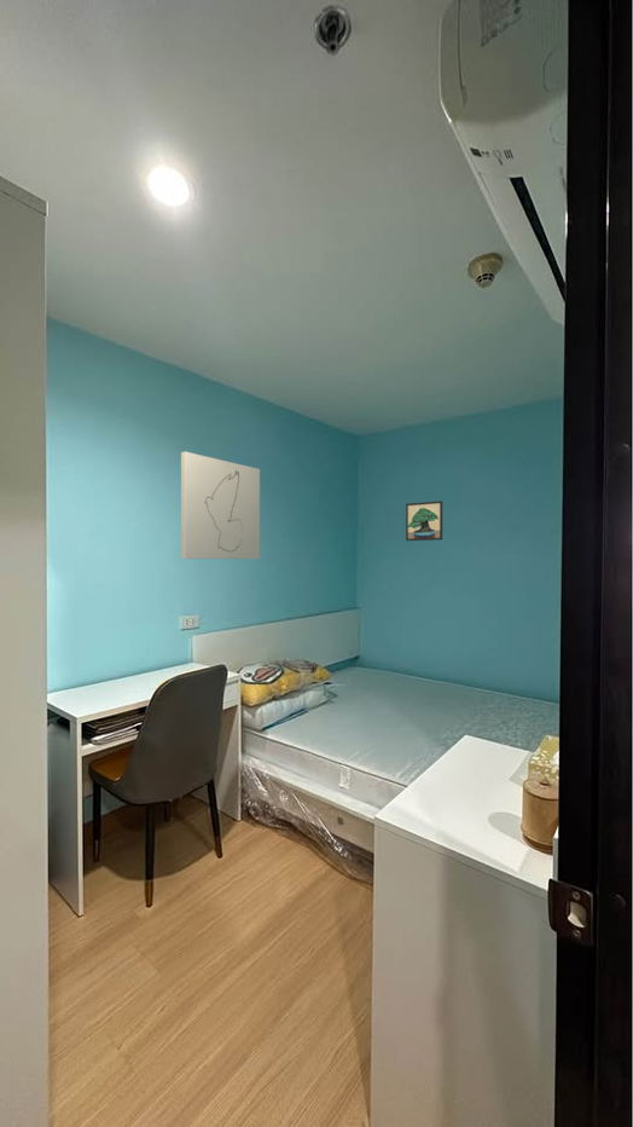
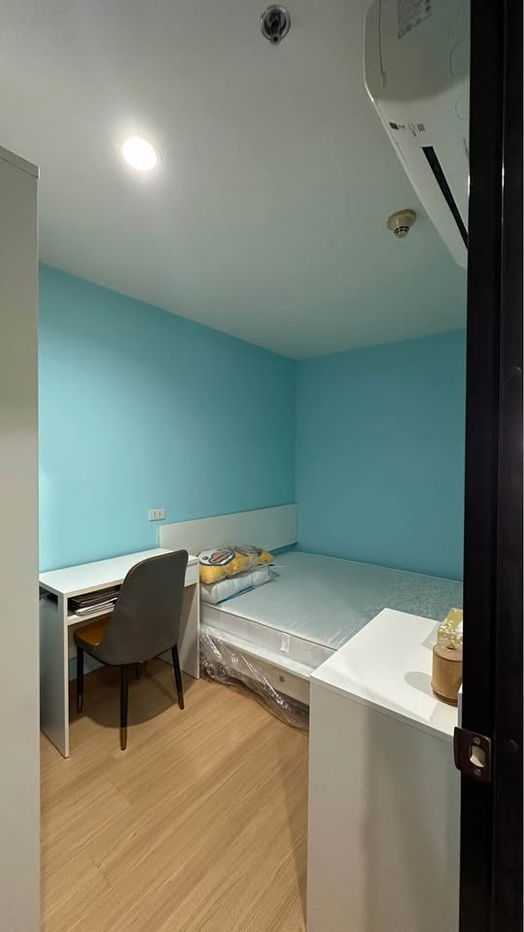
- wall art [180,450,261,560]
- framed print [405,499,443,542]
